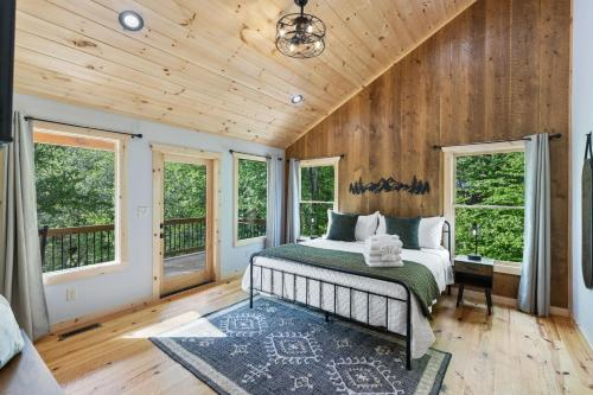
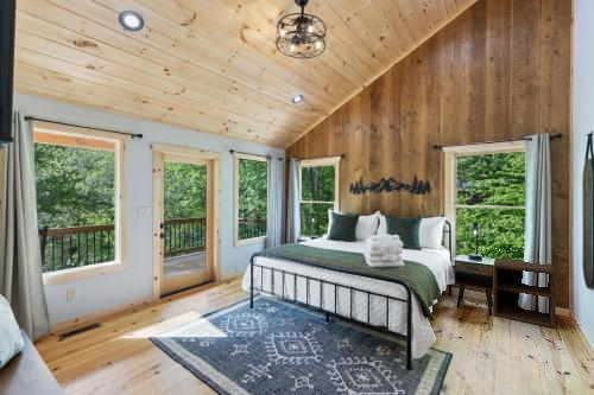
+ nightstand [492,257,557,330]
